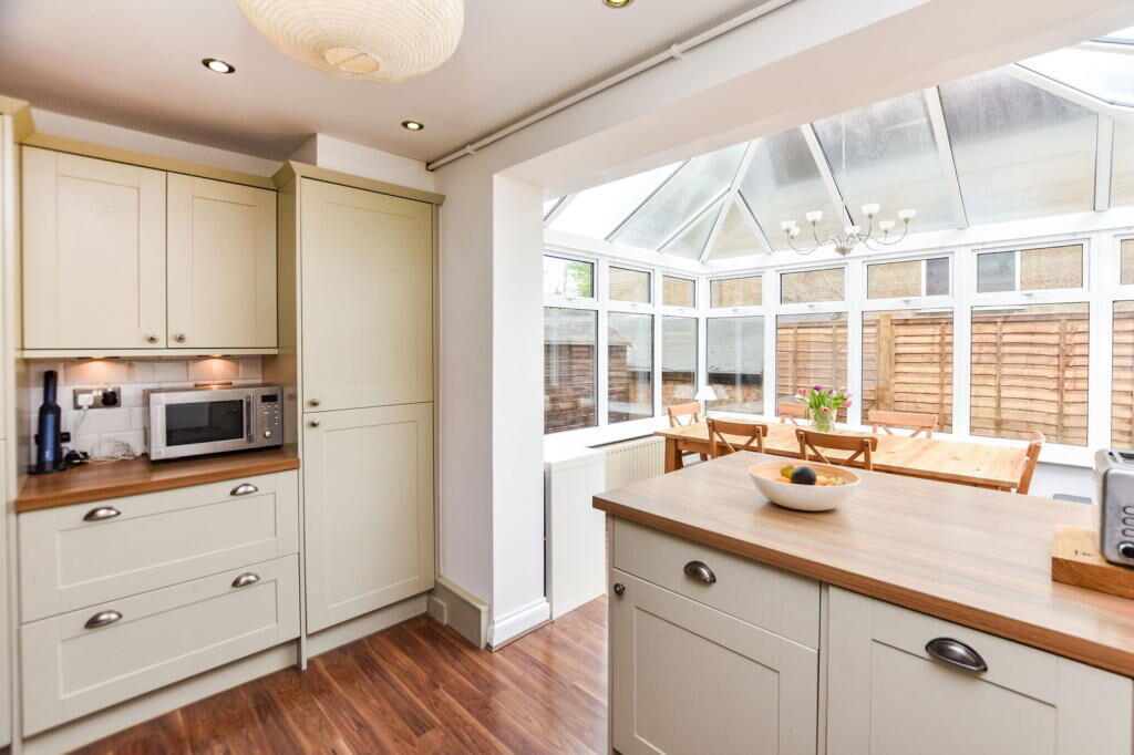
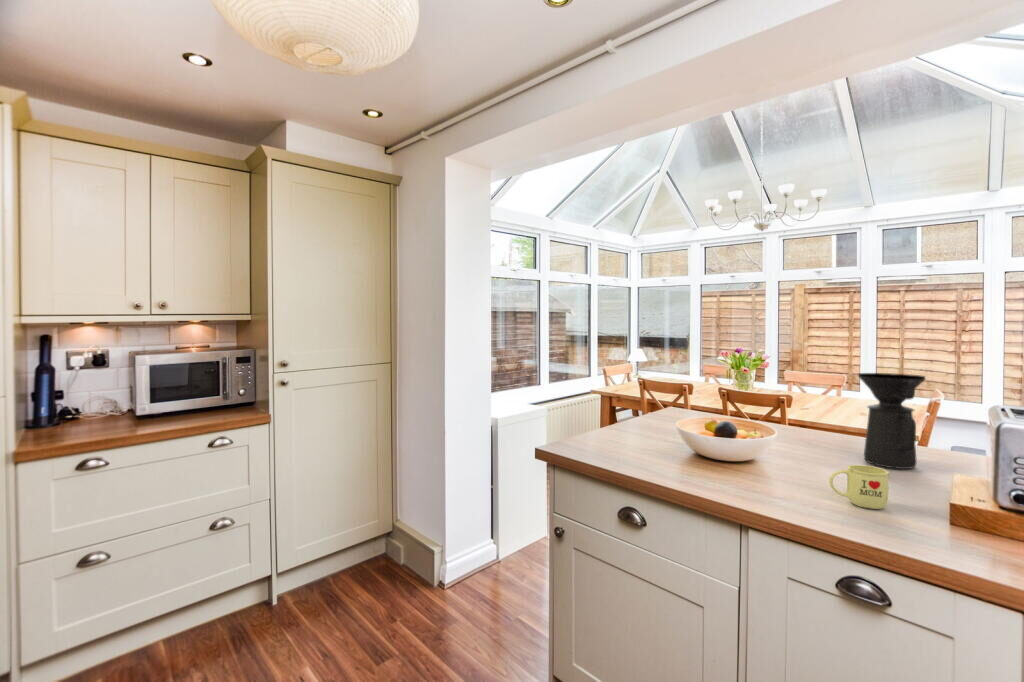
+ mug [828,464,890,510]
+ coffee maker [857,372,927,470]
